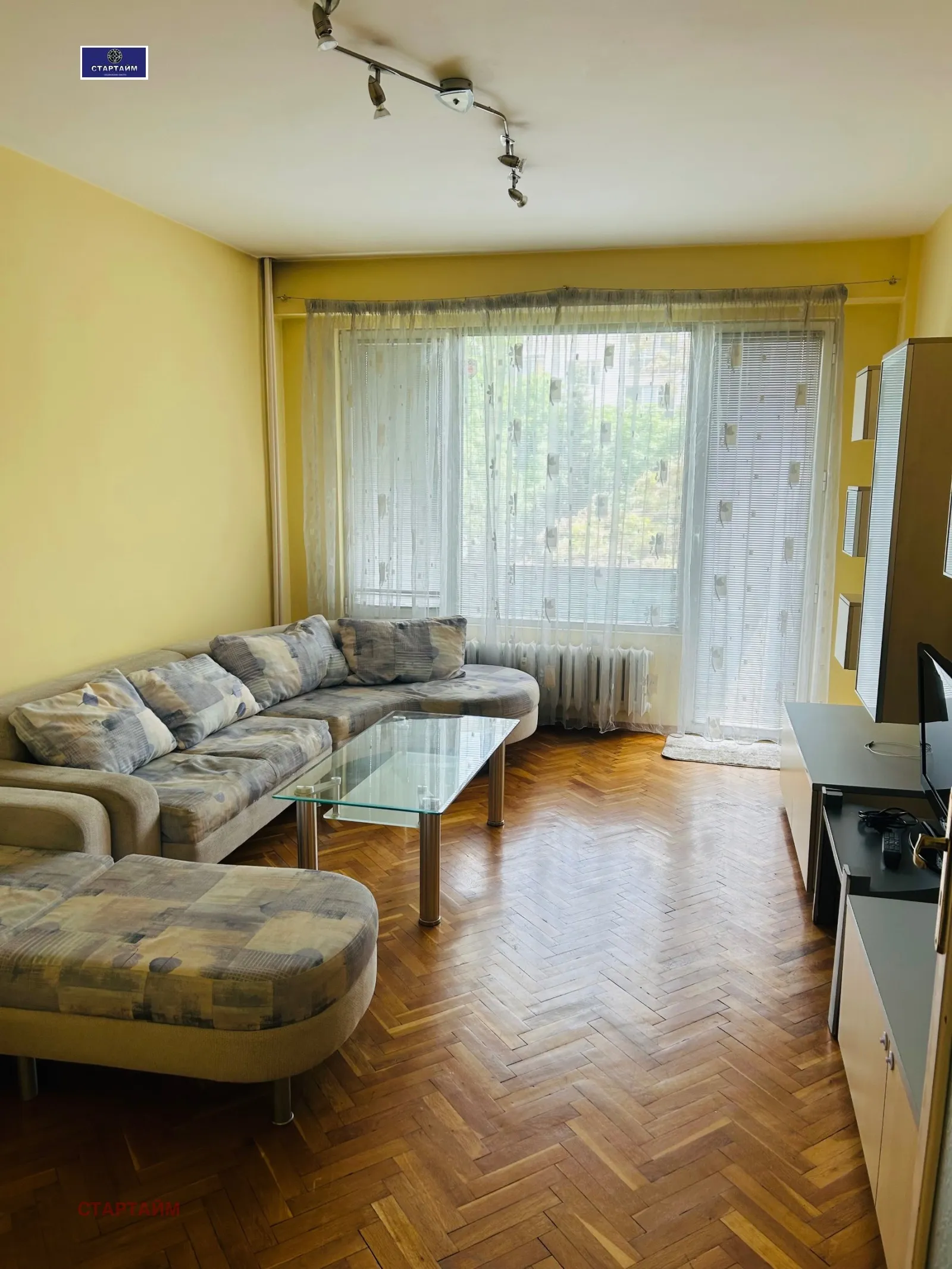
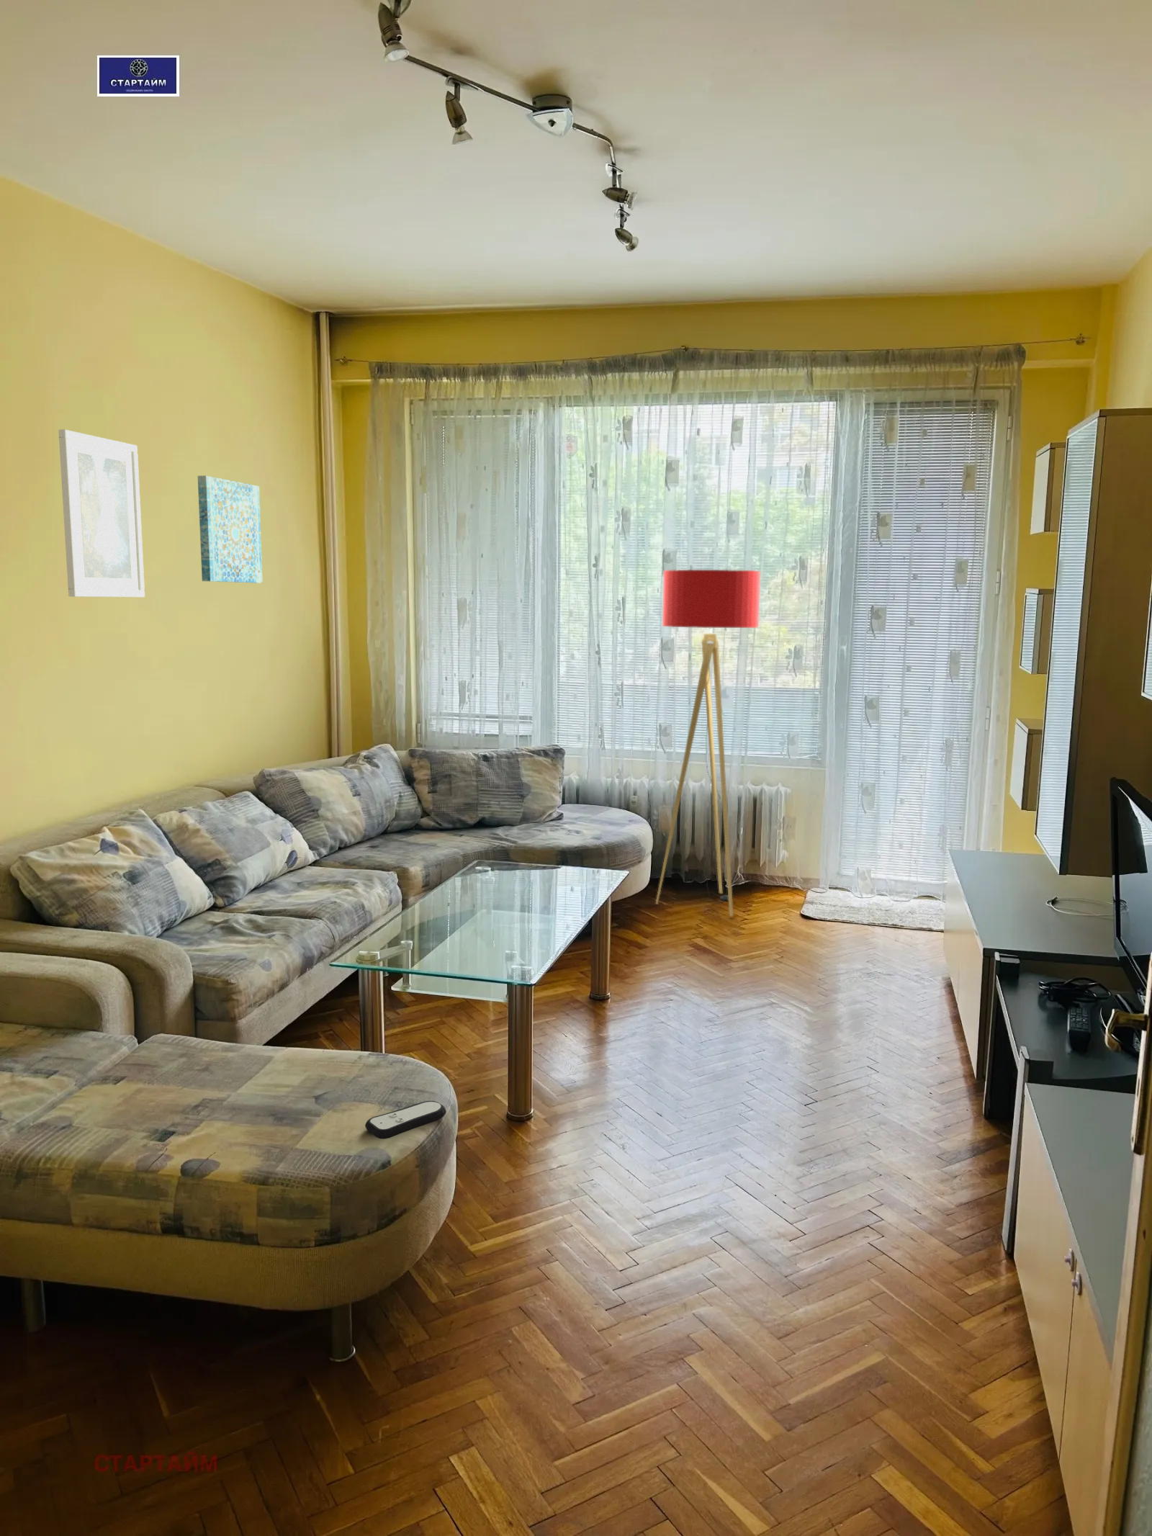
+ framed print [58,428,145,598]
+ remote control [364,1100,447,1140]
+ wall art [197,474,264,583]
+ floor lamp [655,569,762,917]
